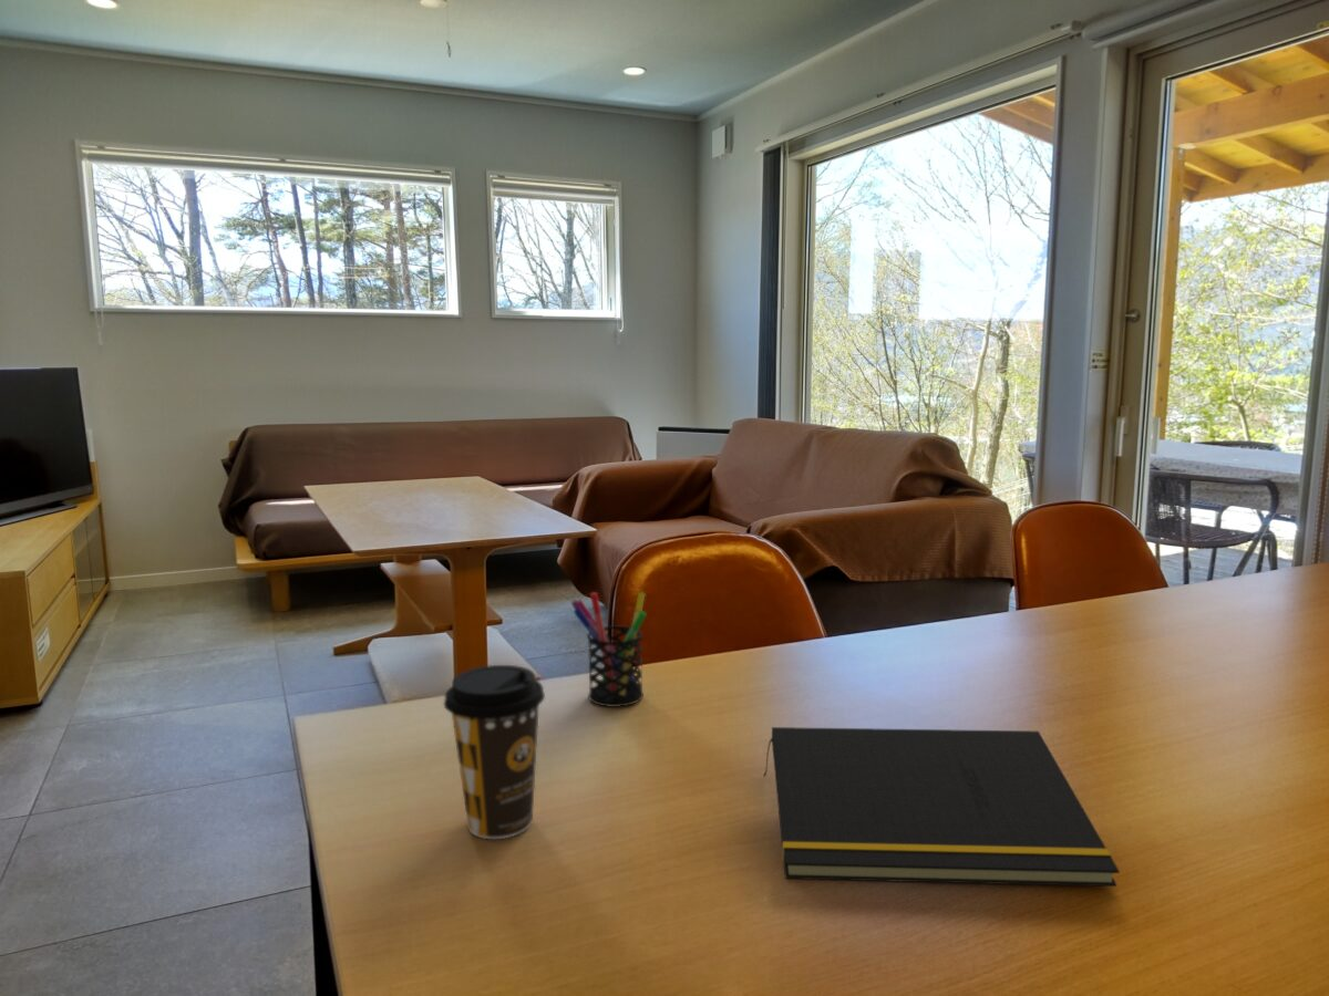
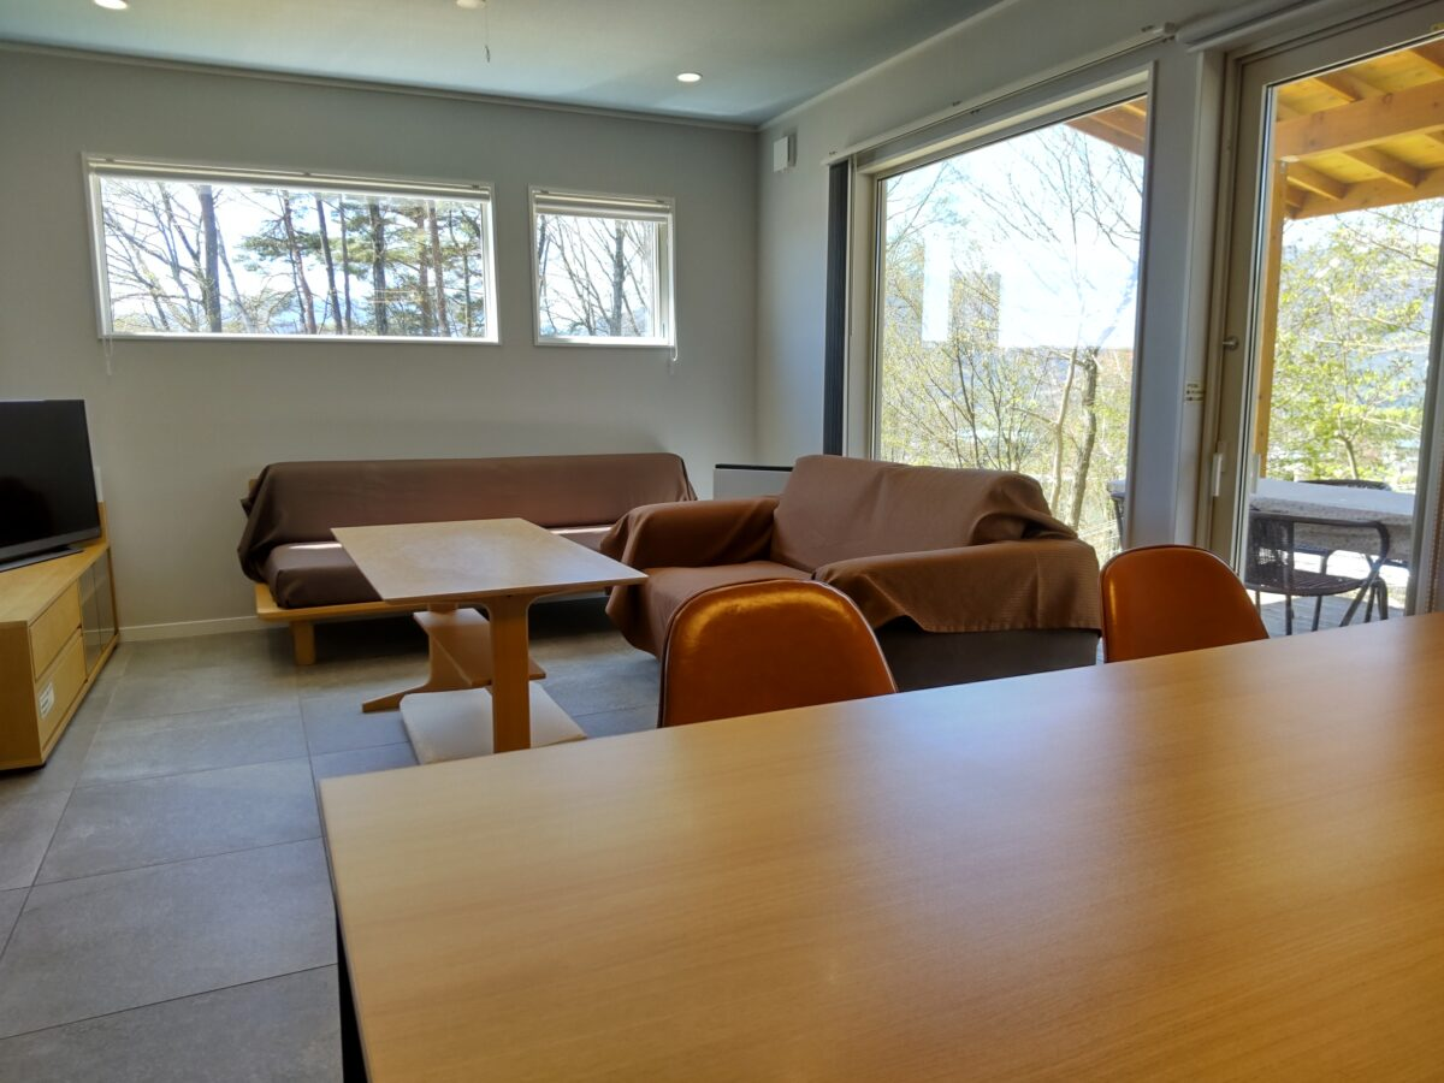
- pen holder [570,591,648,708]
- notepad [763,726,1121,888]
- coffee cup [443,664,546,840]
